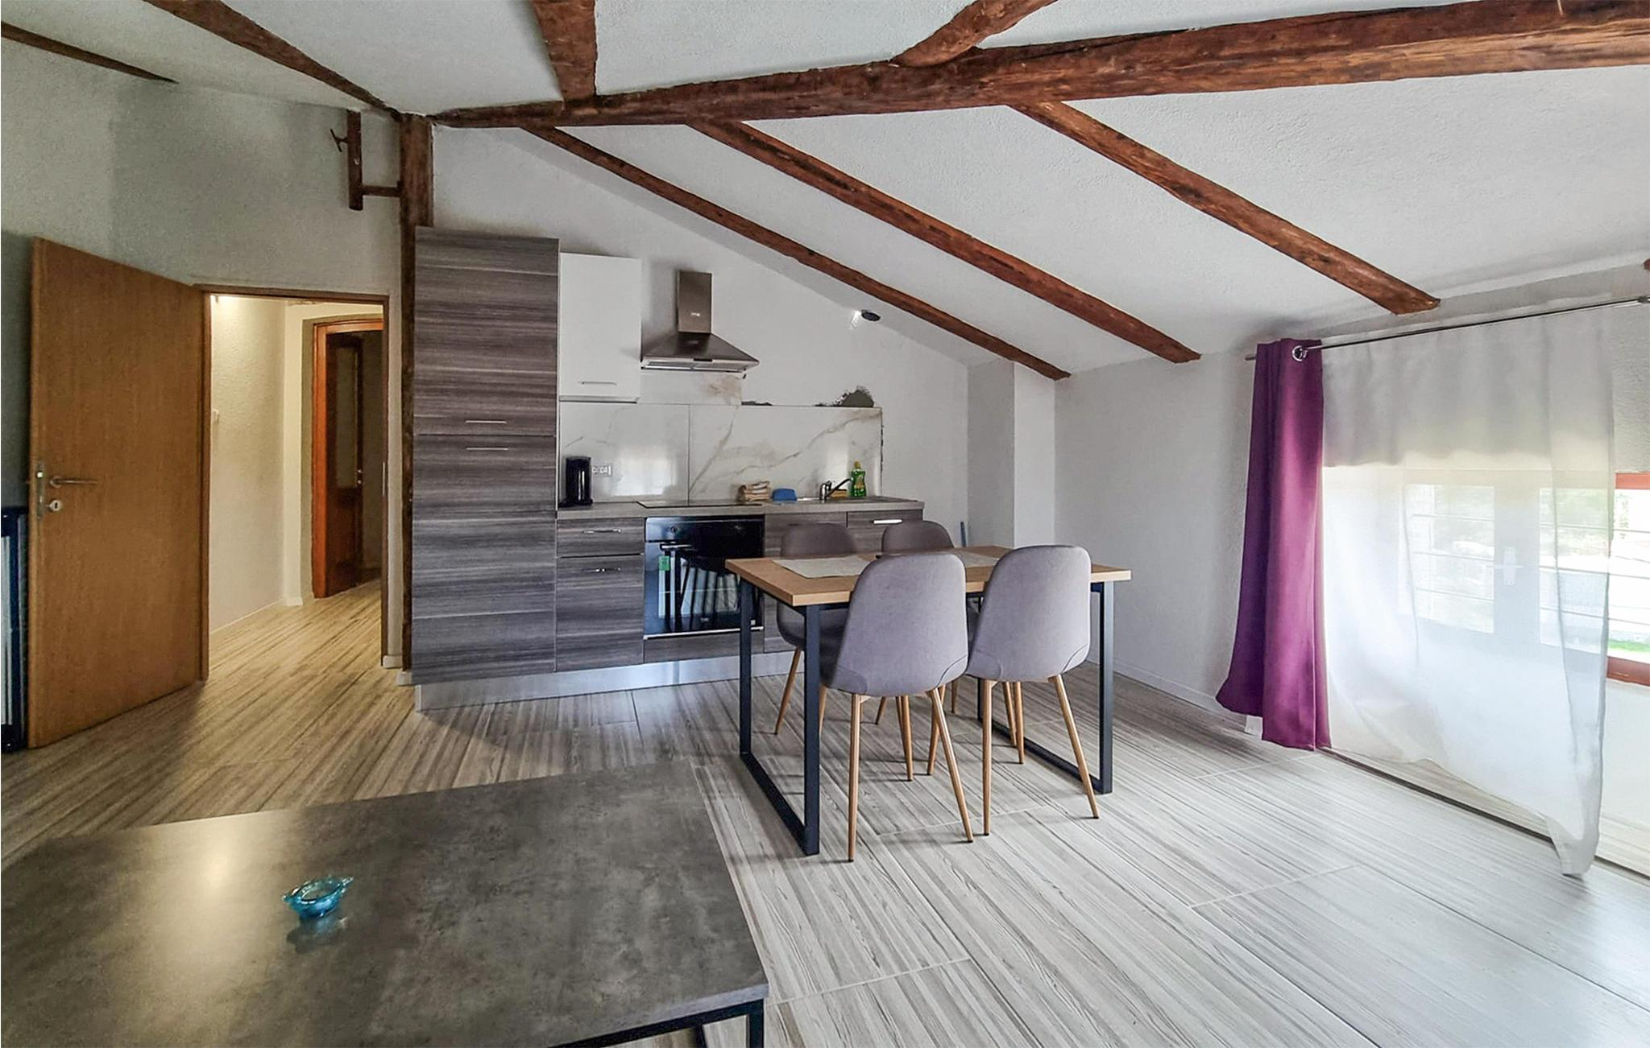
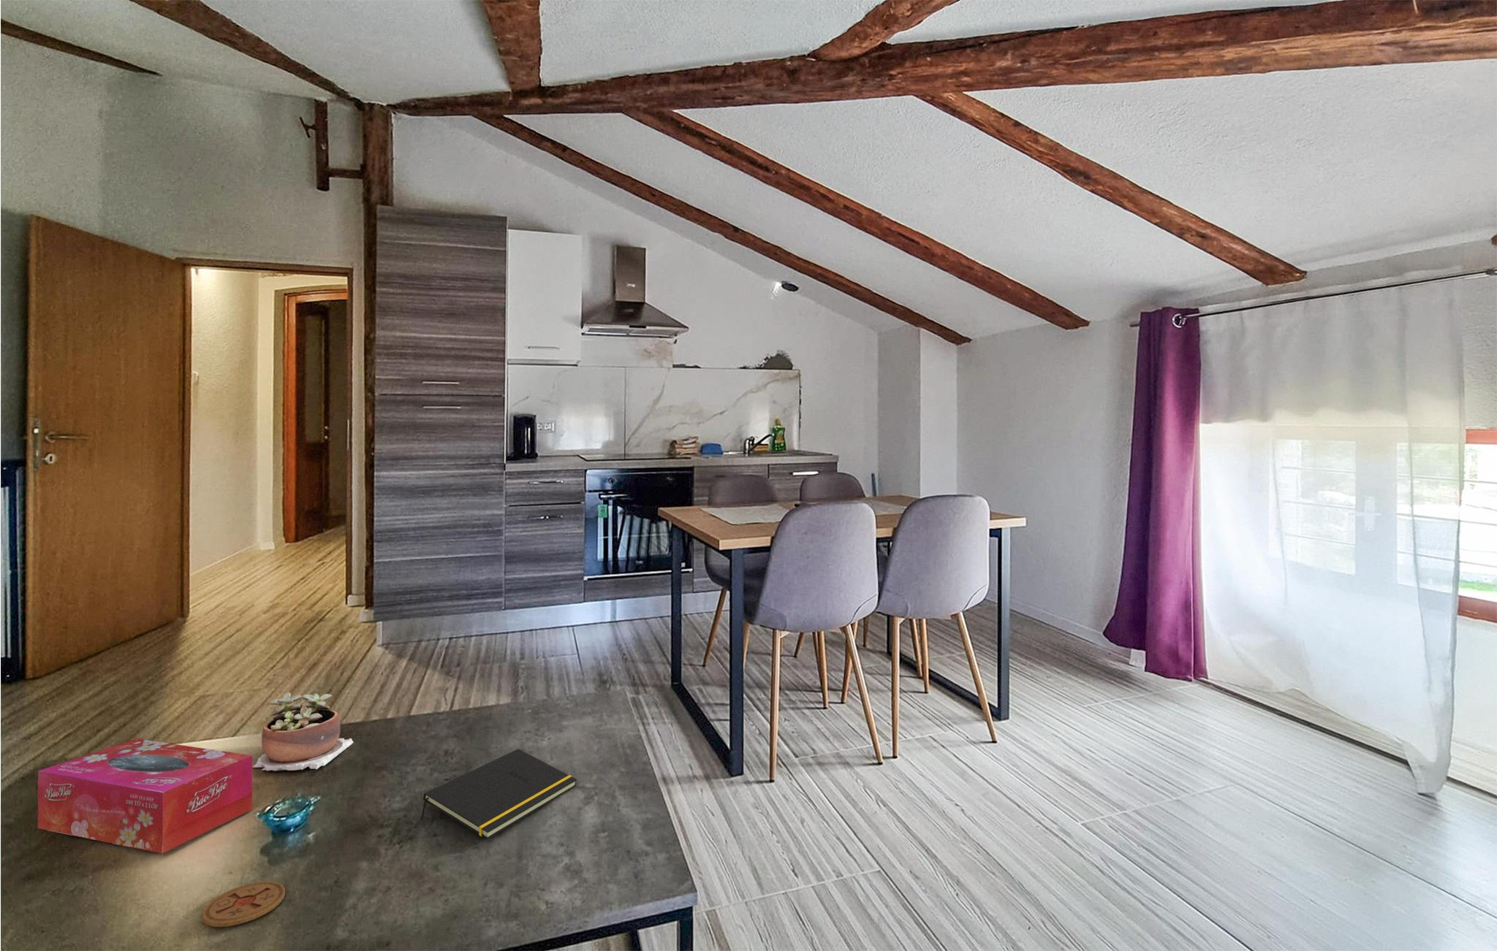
+ succulent plant [252,691,354,771]
+ notepad [420,748,577,840]
+ tissue box [37,737,253,854]
+ coaster [201,881,286,928]
